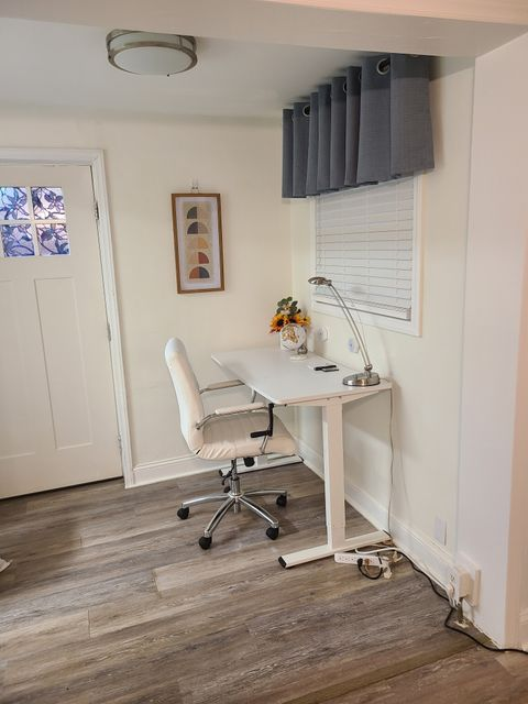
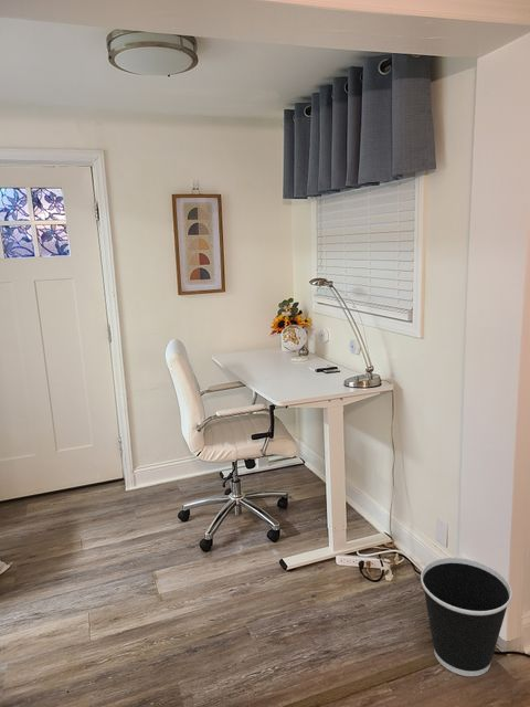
+ wastebasket [420,557,513,677]
